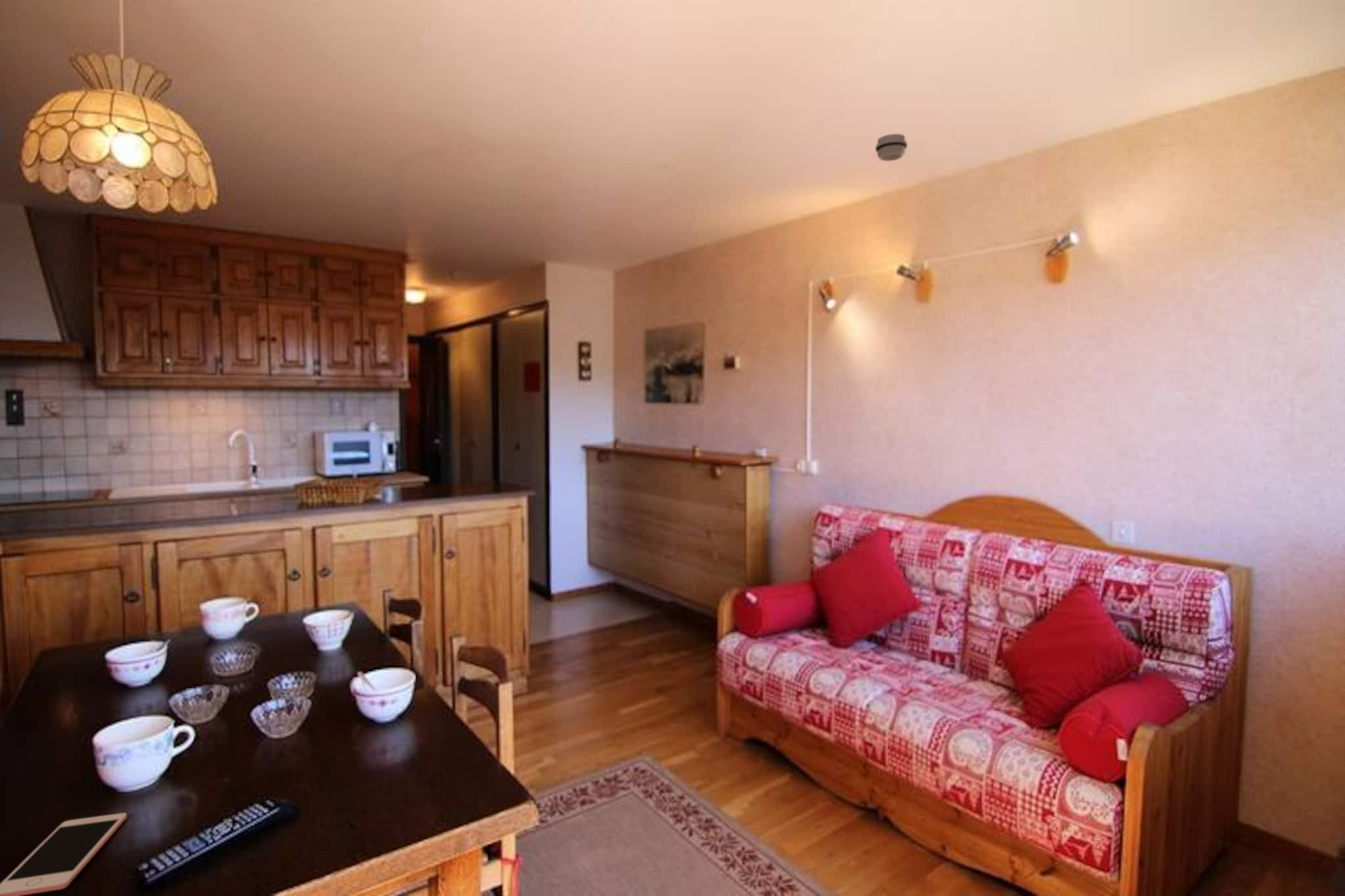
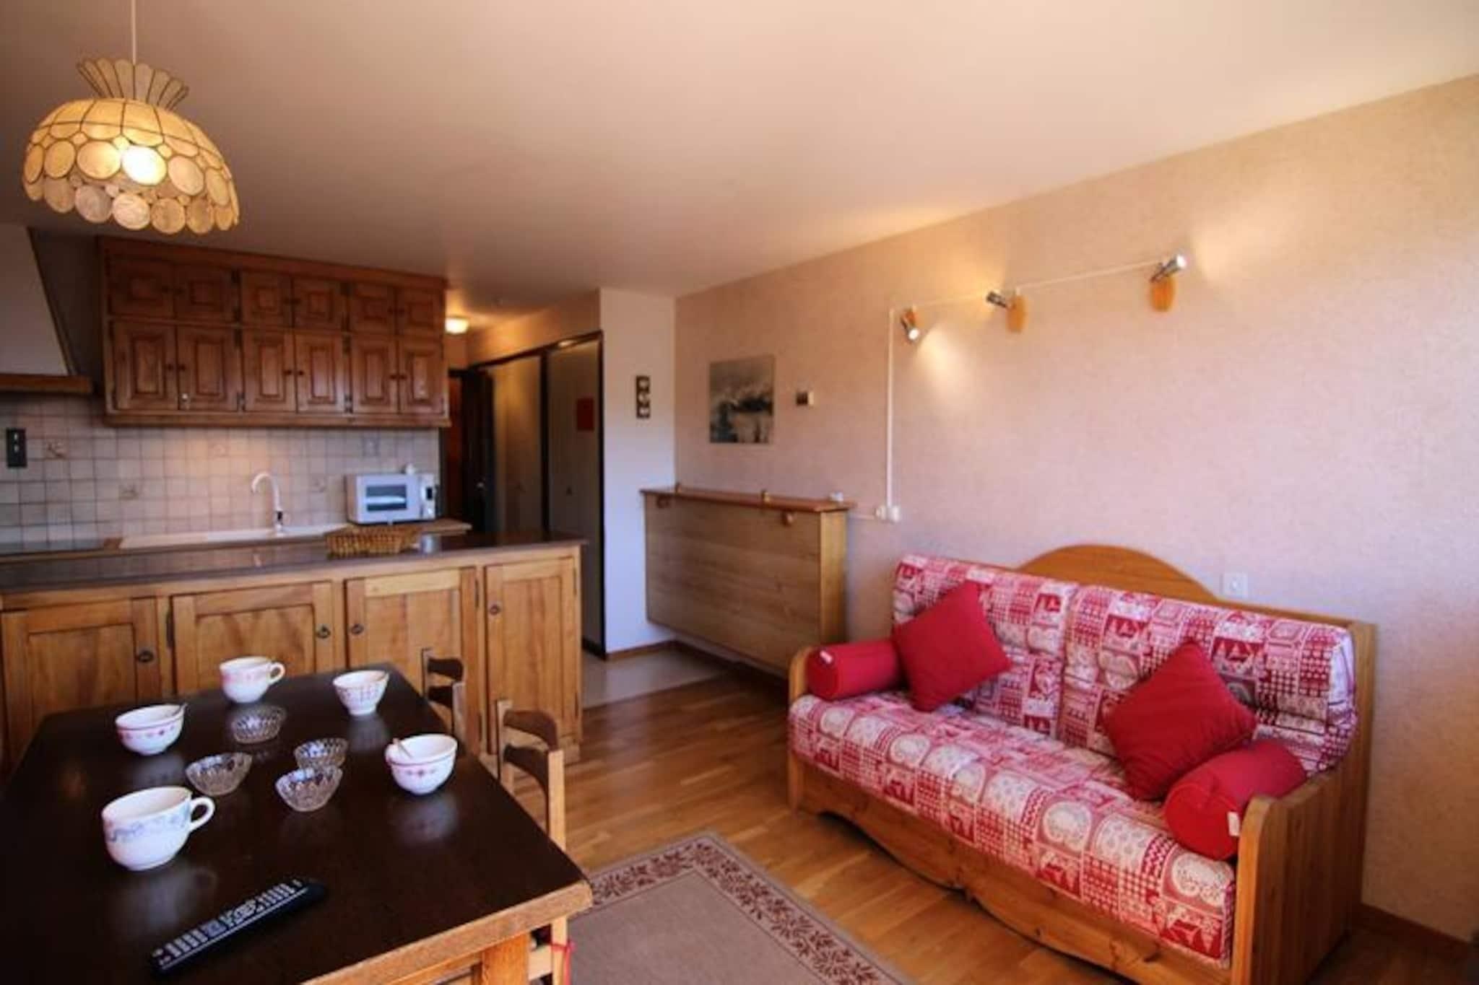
- smoke detector [875,133,908,162]
- cell phone [0,813,127,896]
